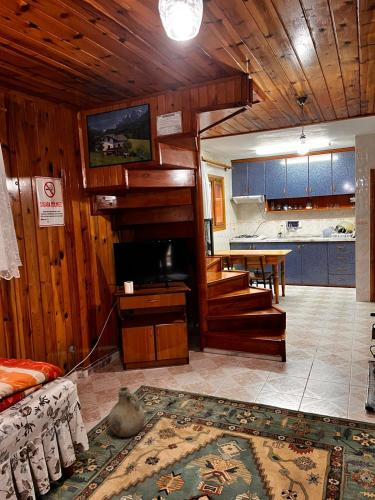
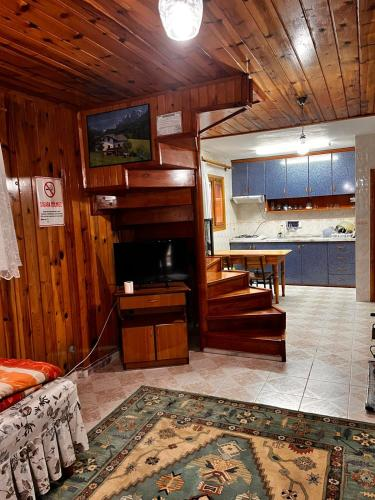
- ceramic jug [107,386,146,438]
